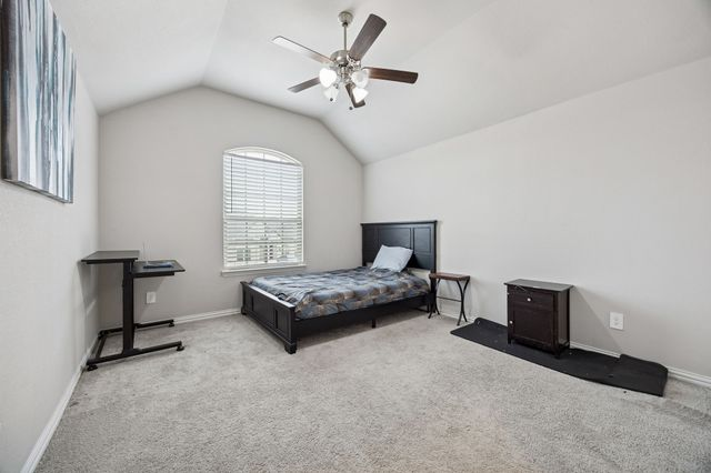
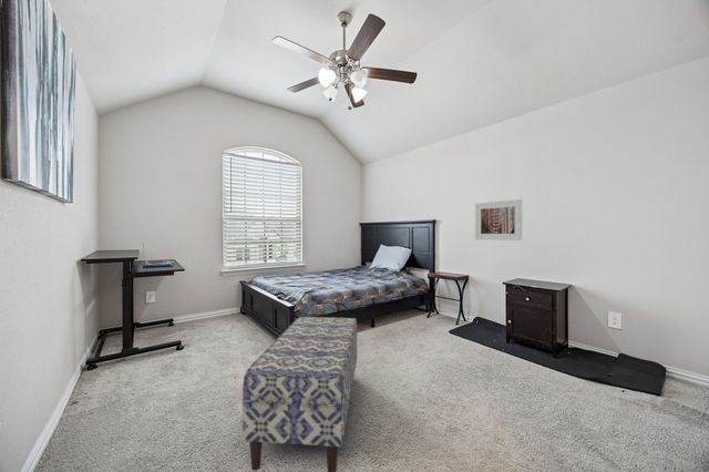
+ bench [242,316,359,472]
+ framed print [474,198,523,242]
